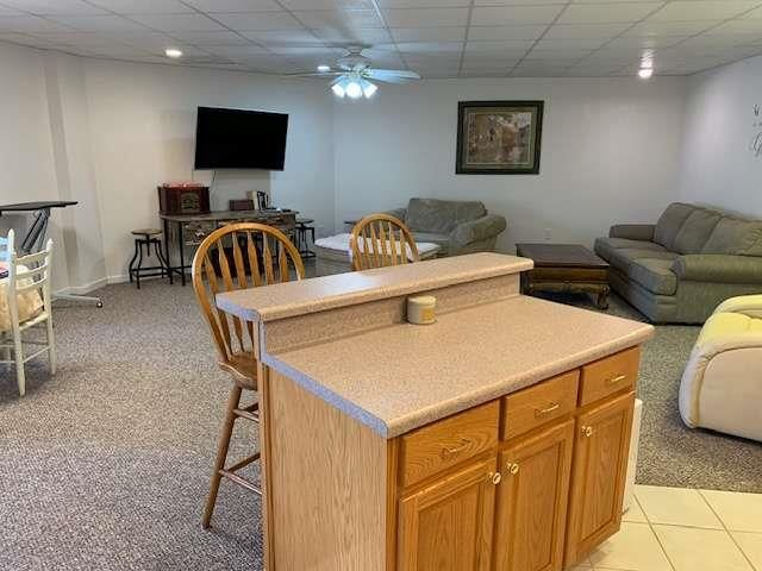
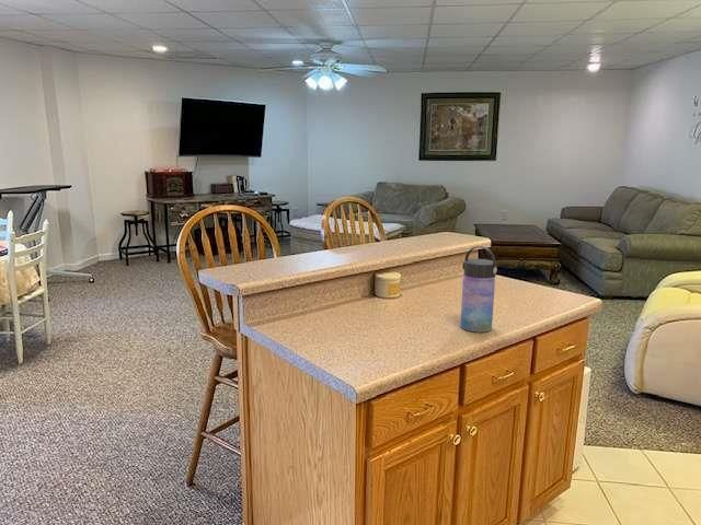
+ water bottle [459,245,498,334]
